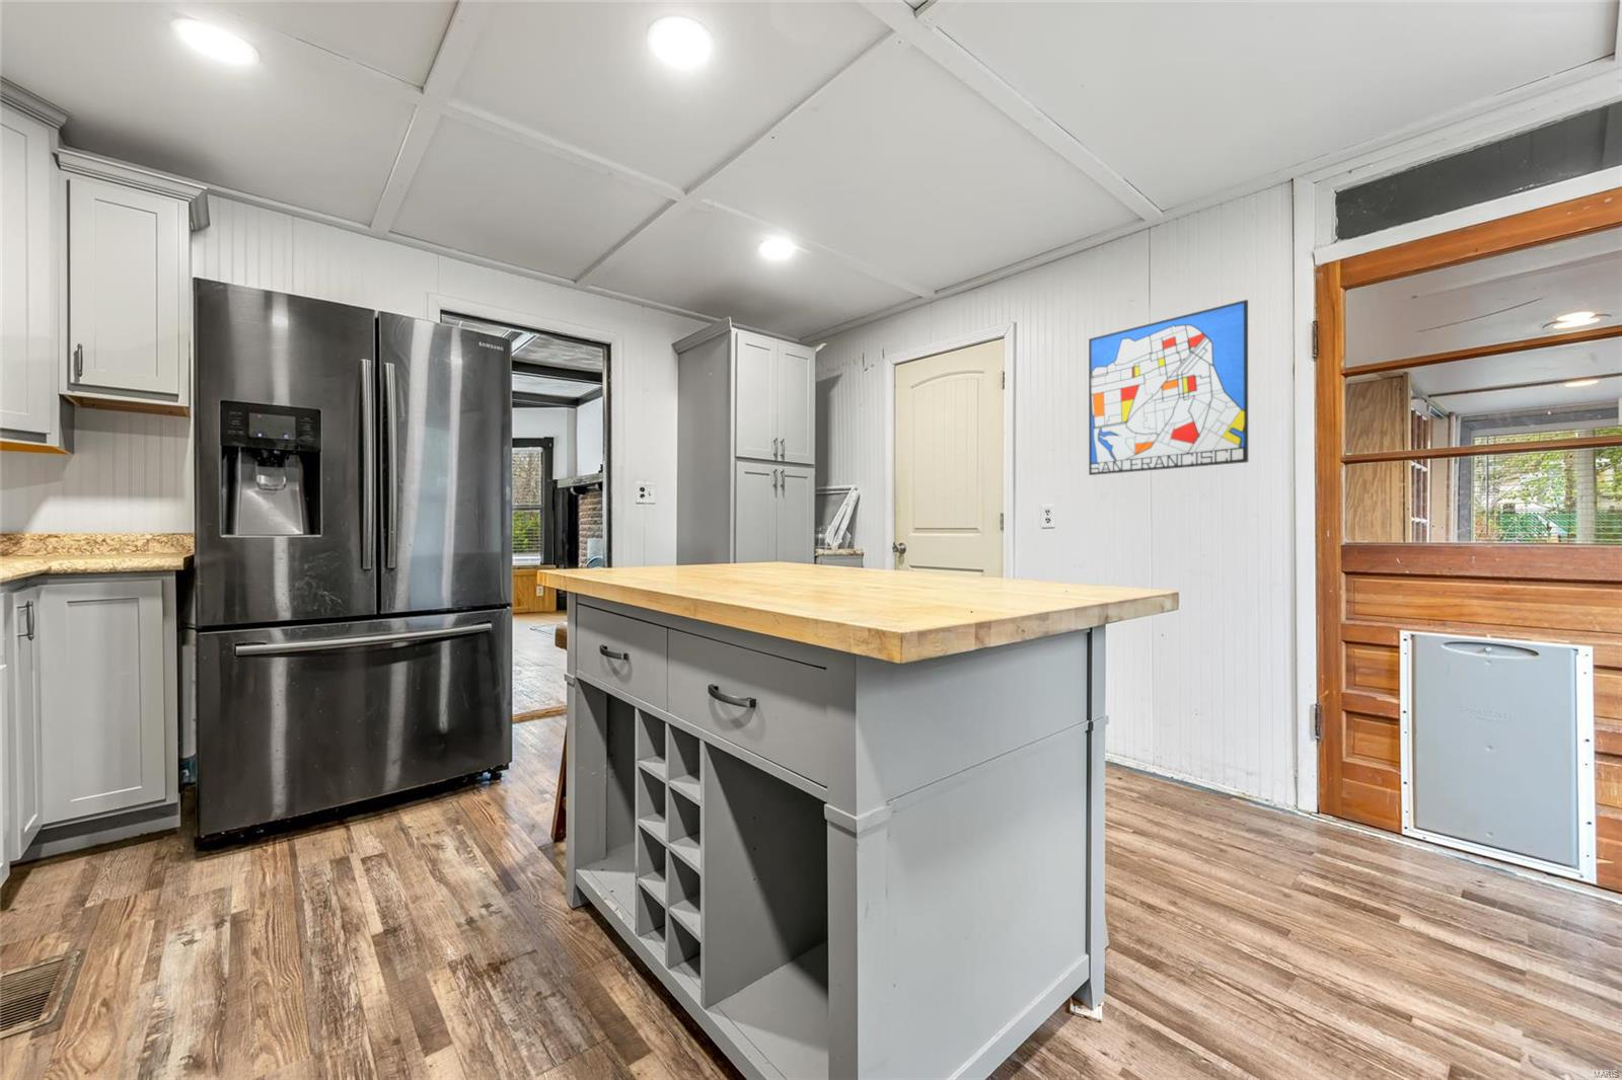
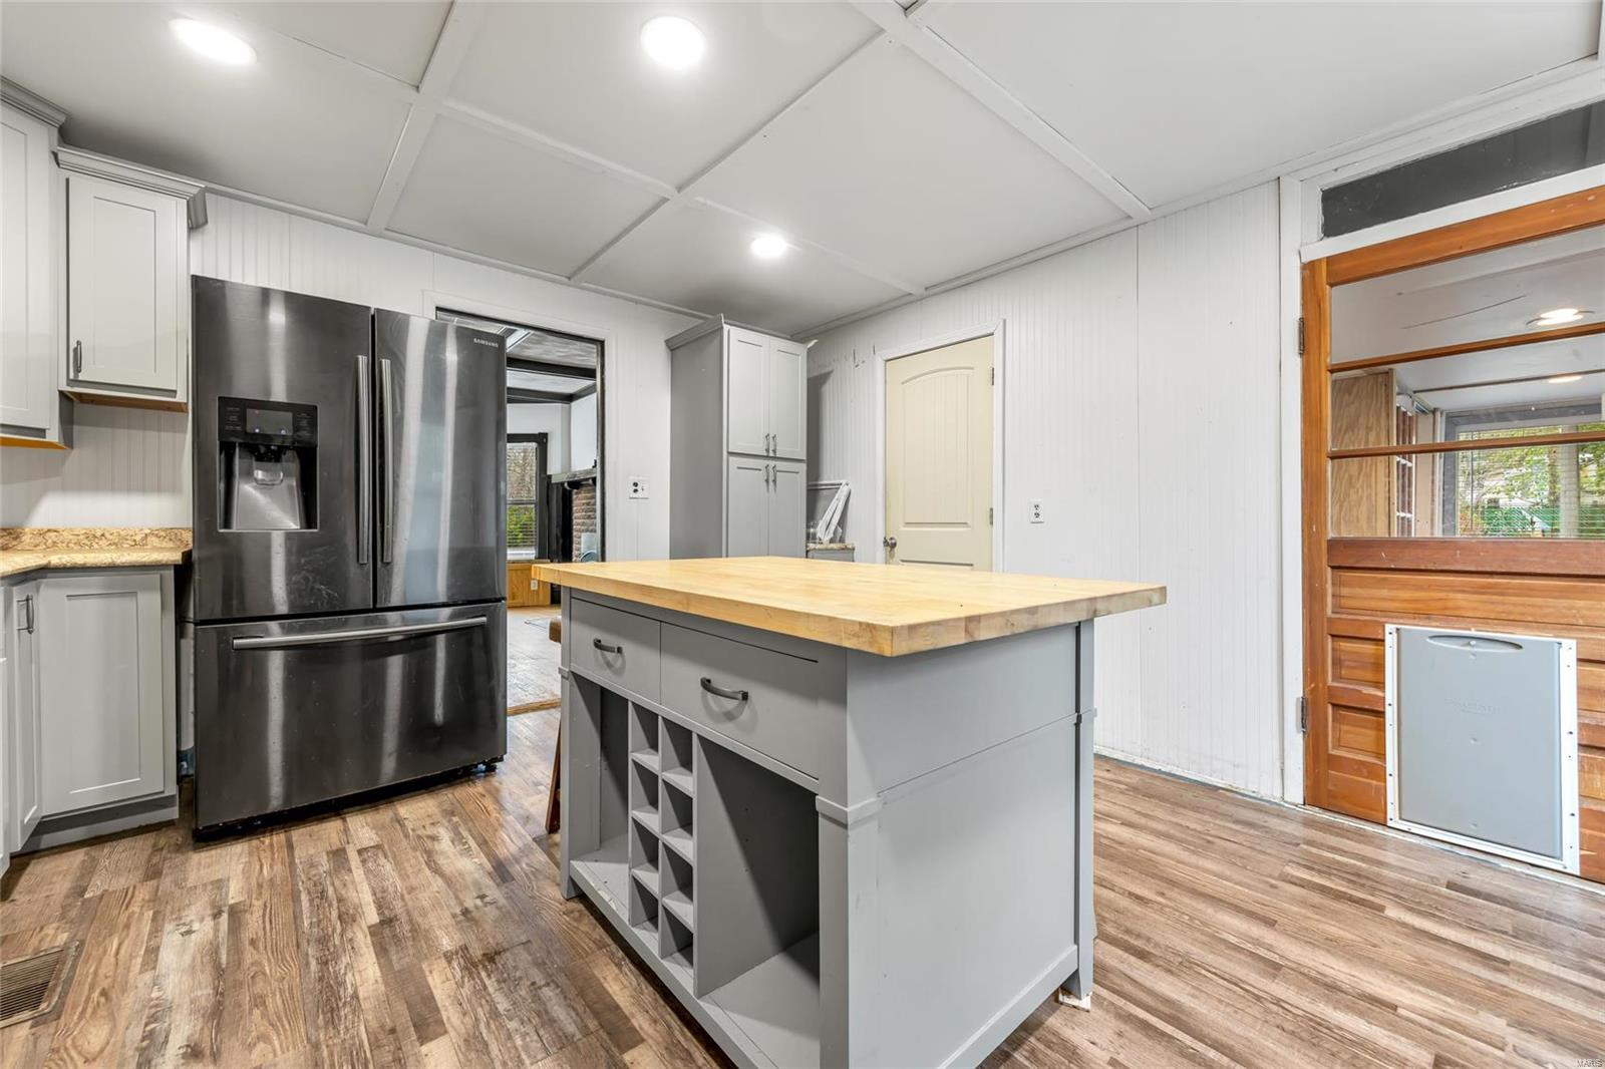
- wall art [1088,299,1249,476]
